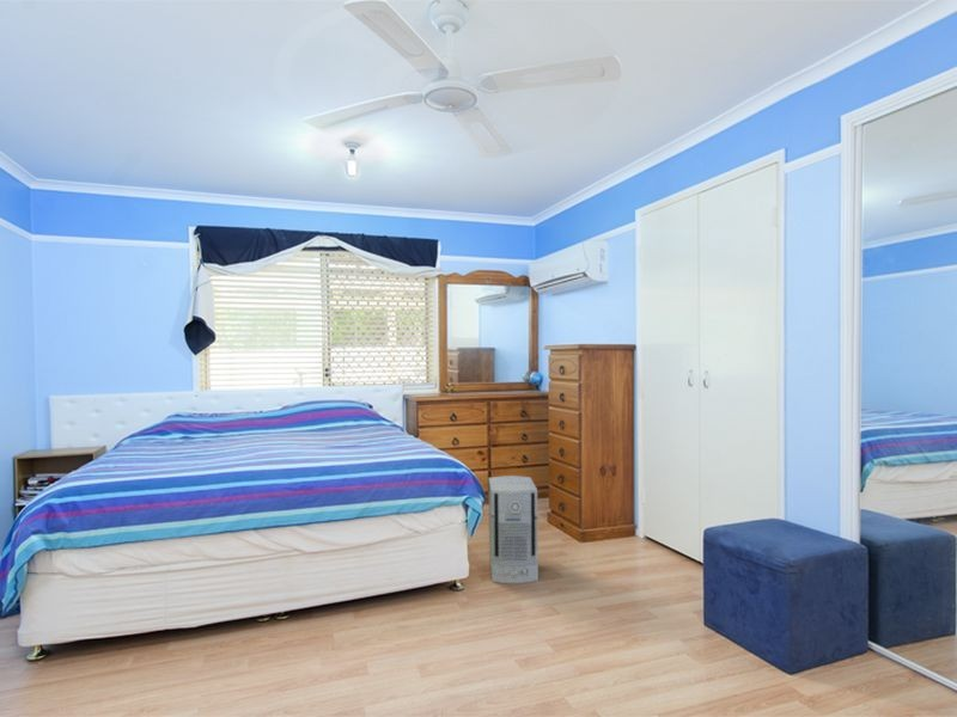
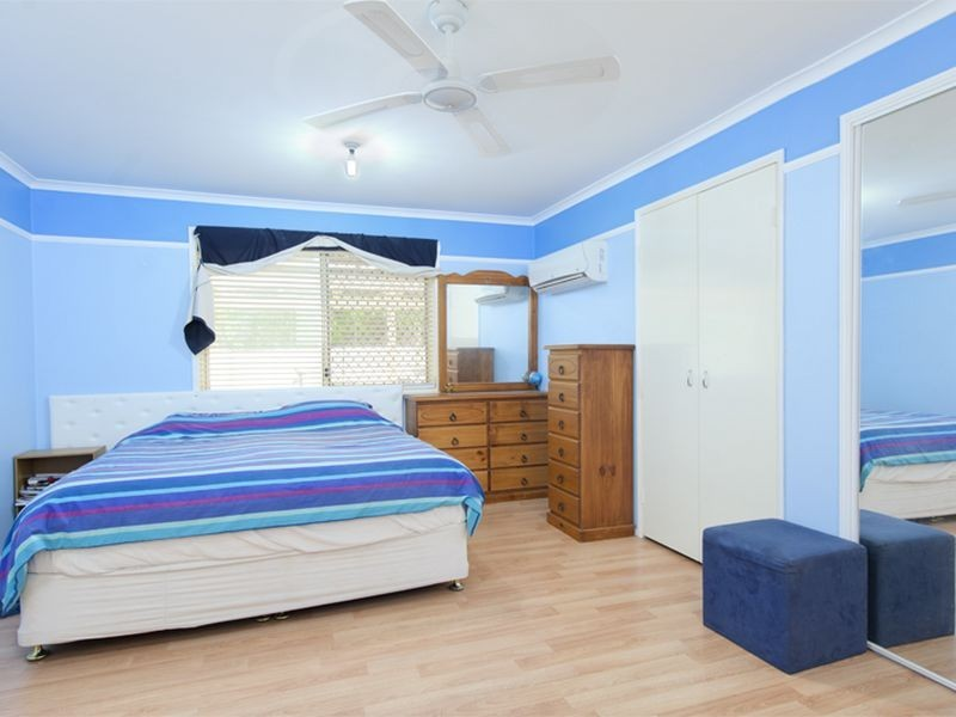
- air purifier [487,474,540,584]
